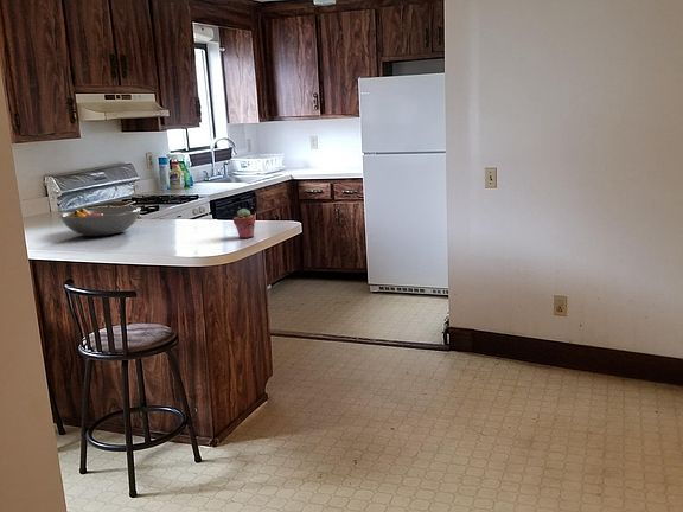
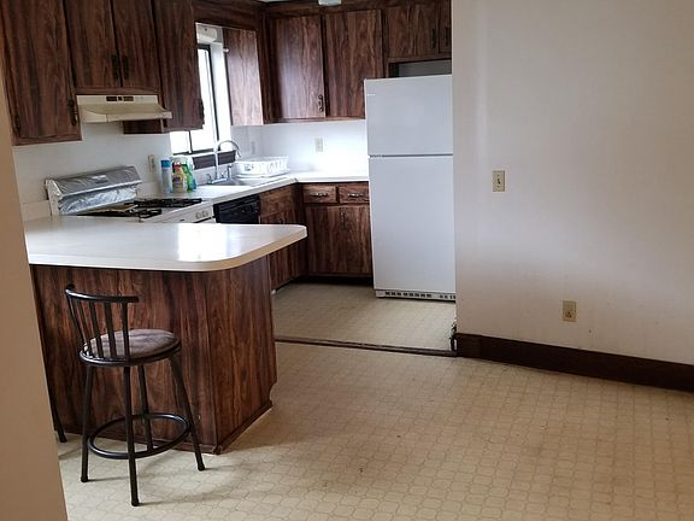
- fruit bowl [58,205,142,237]
- potted succulent [232,207,257,239]
